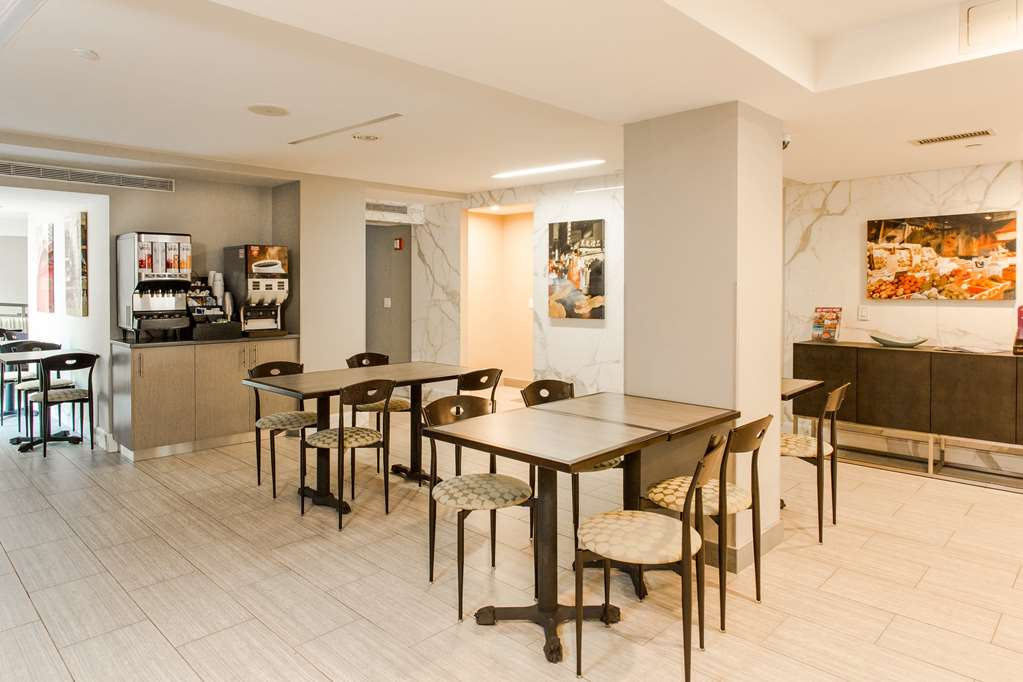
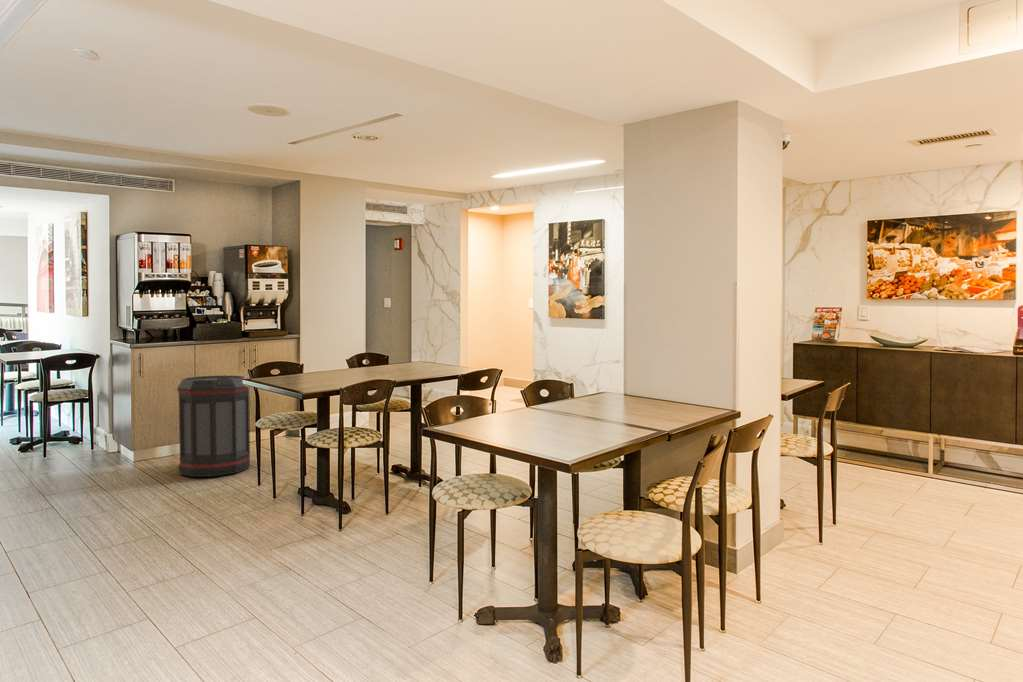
+ trash can [176,375,251,478]
